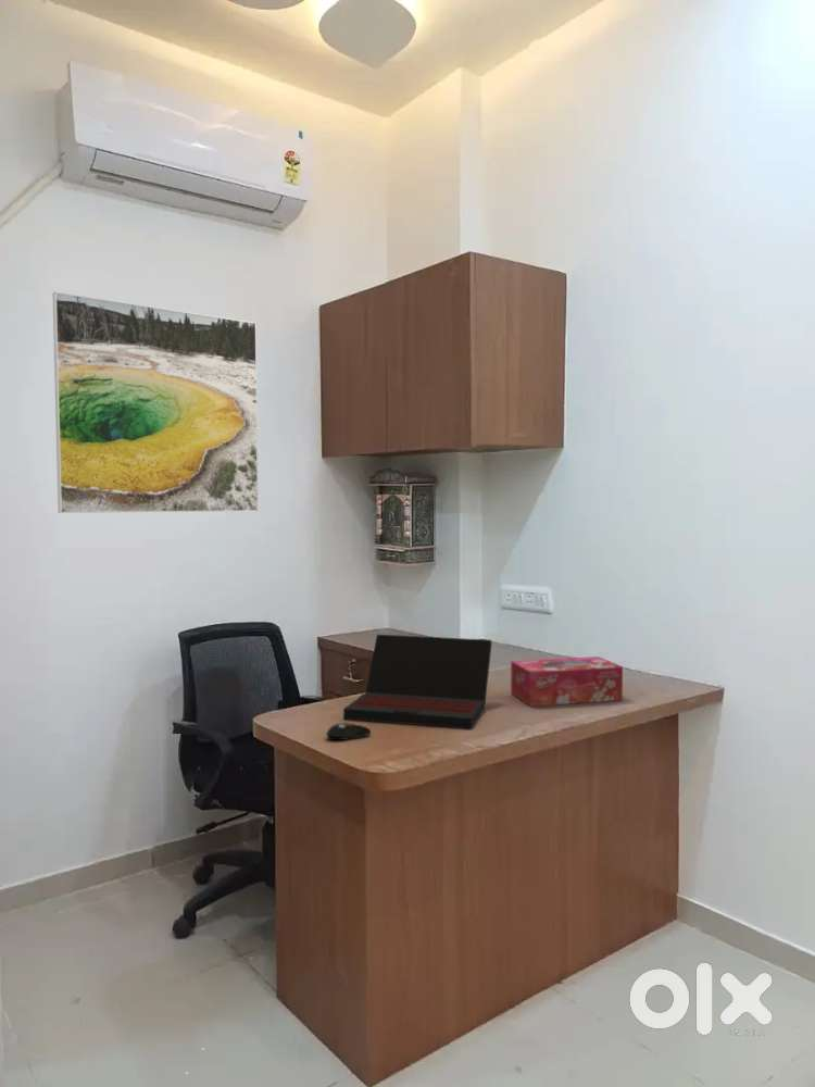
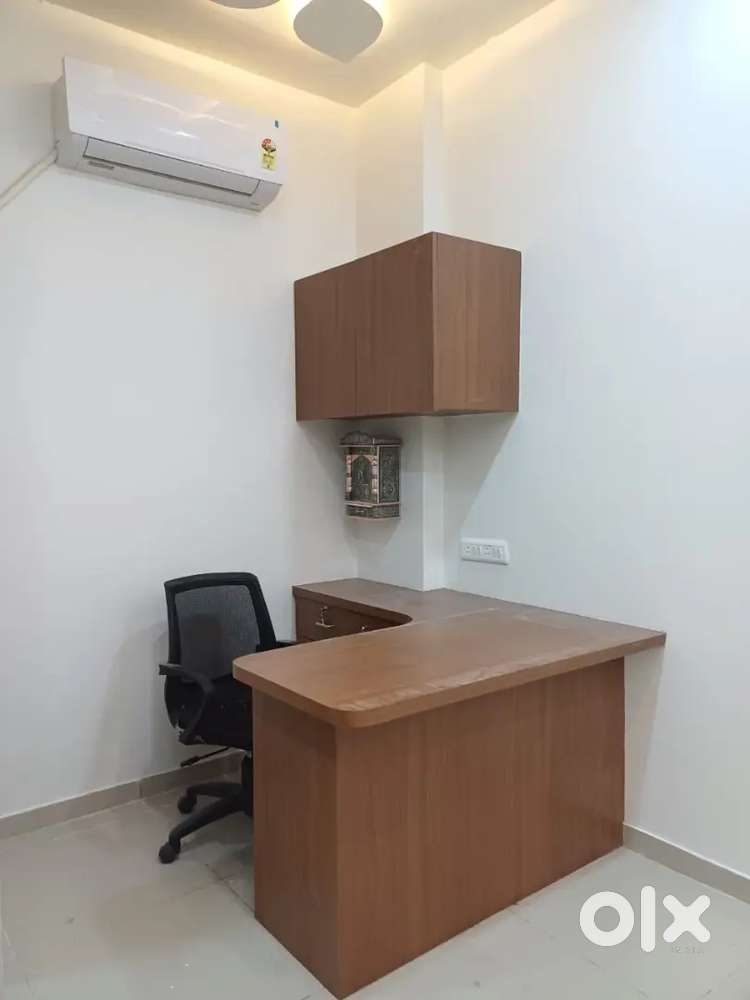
- tissue box [510,655,624,708]
- laptop [342,634,493,730]
- computer mouse [325,721,372,741]
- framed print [52,290,260,514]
